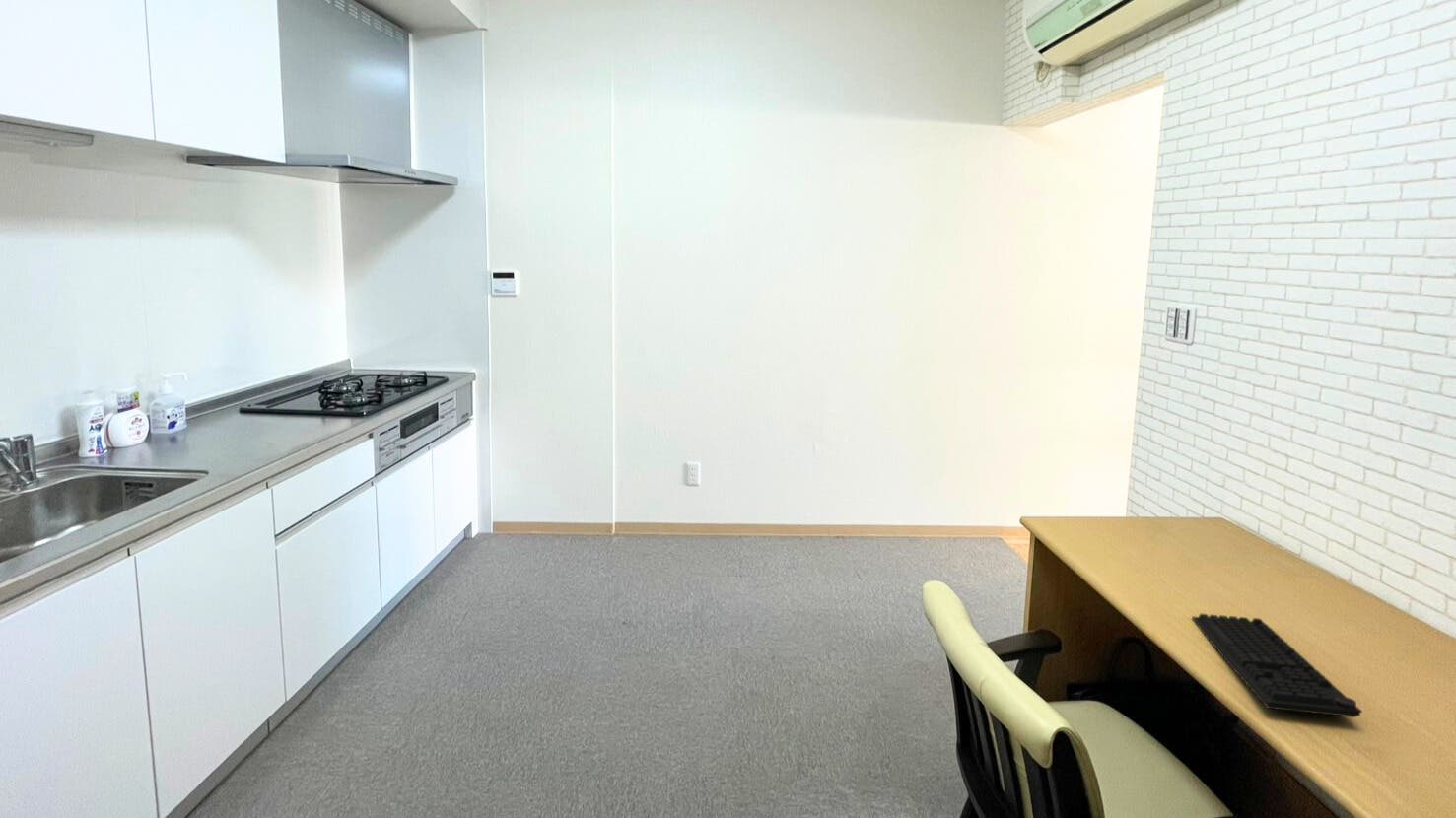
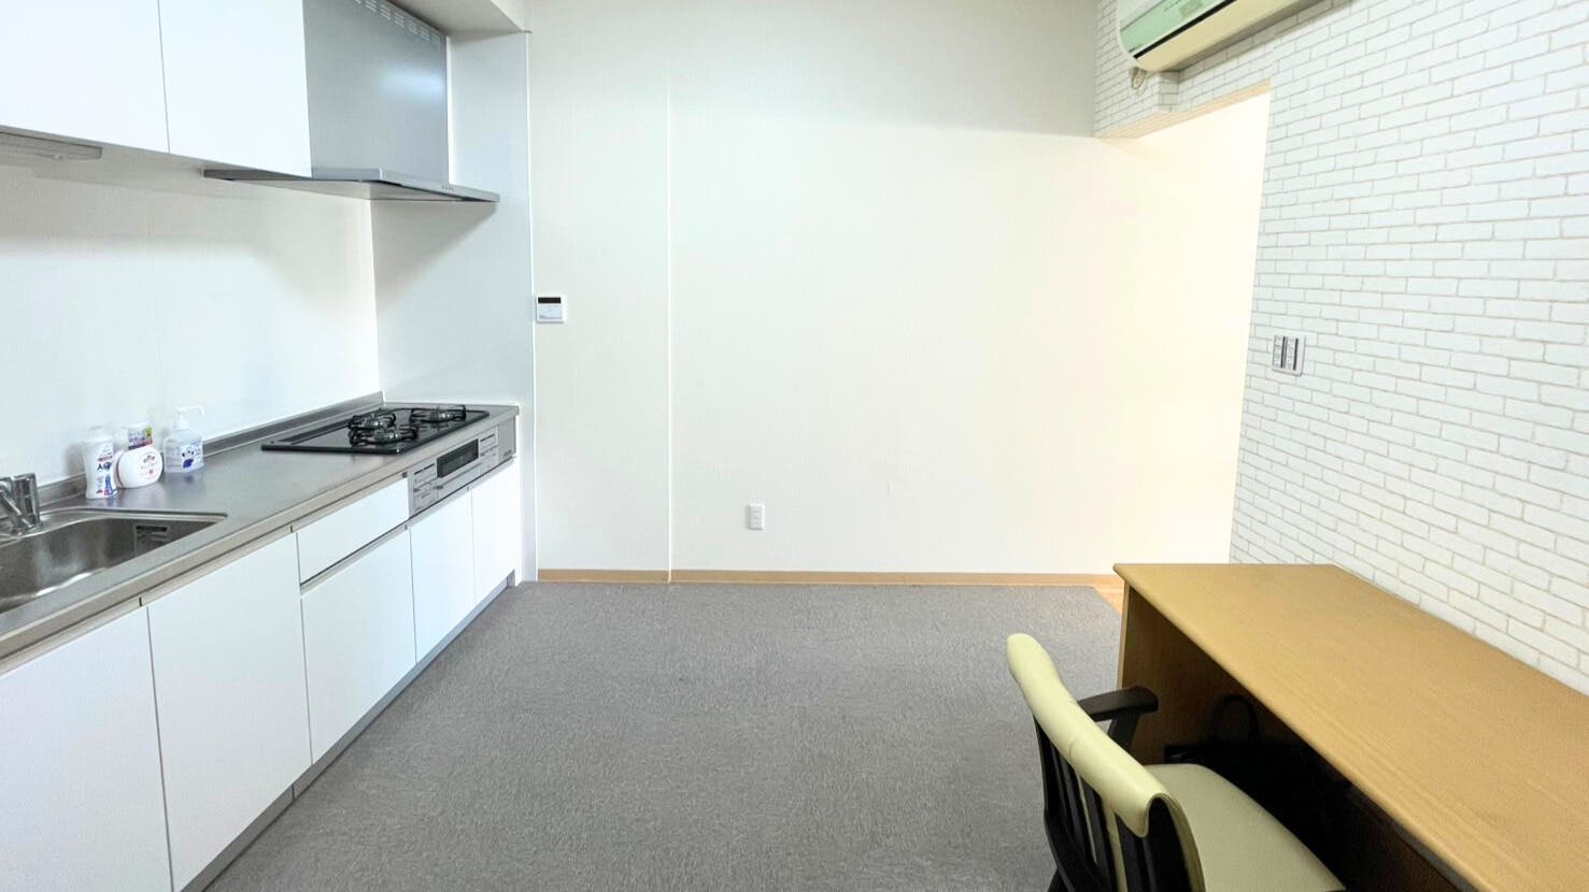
- keyboard [1191,612,1363,718]
